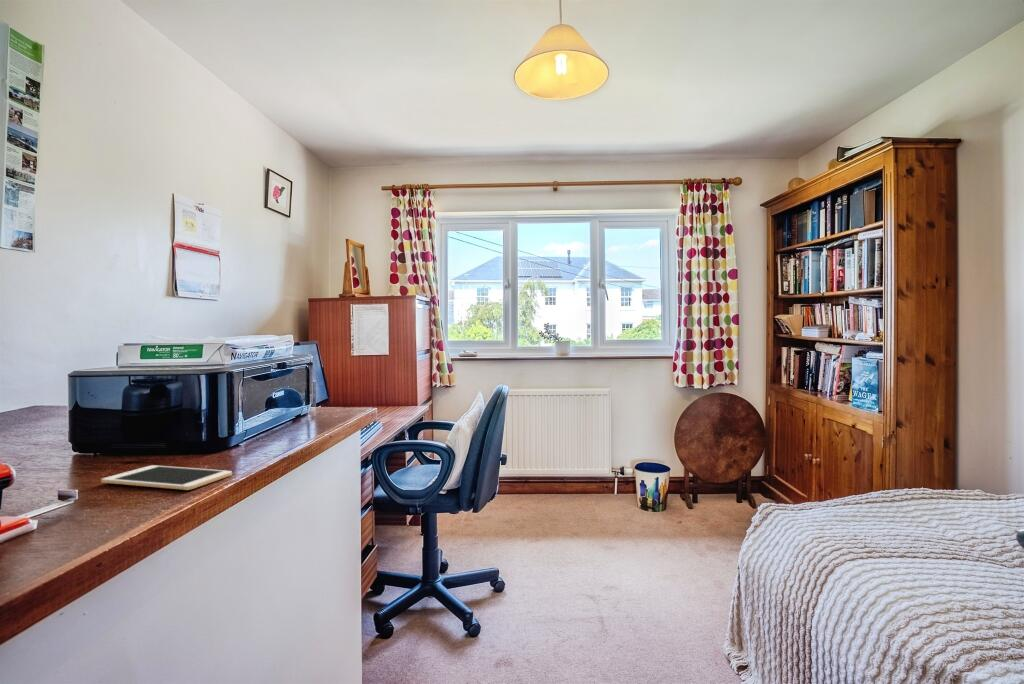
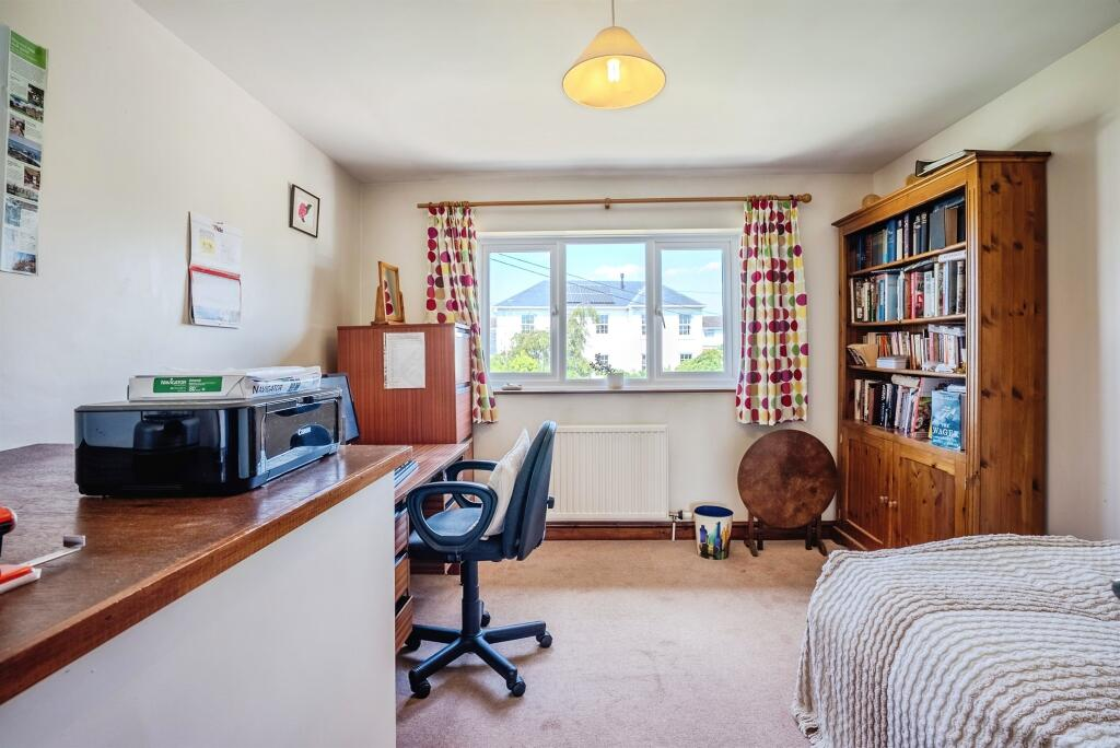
- cell phone [100,464,233,491]
